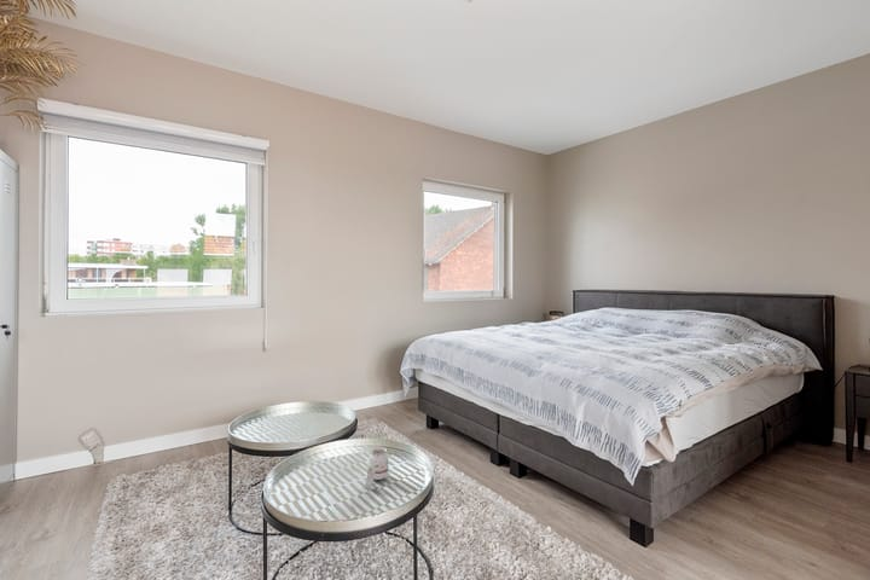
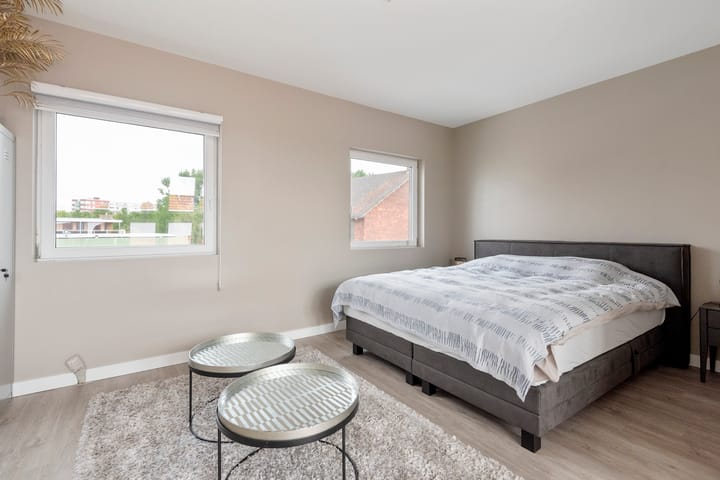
- candle [365,446,389,488]
